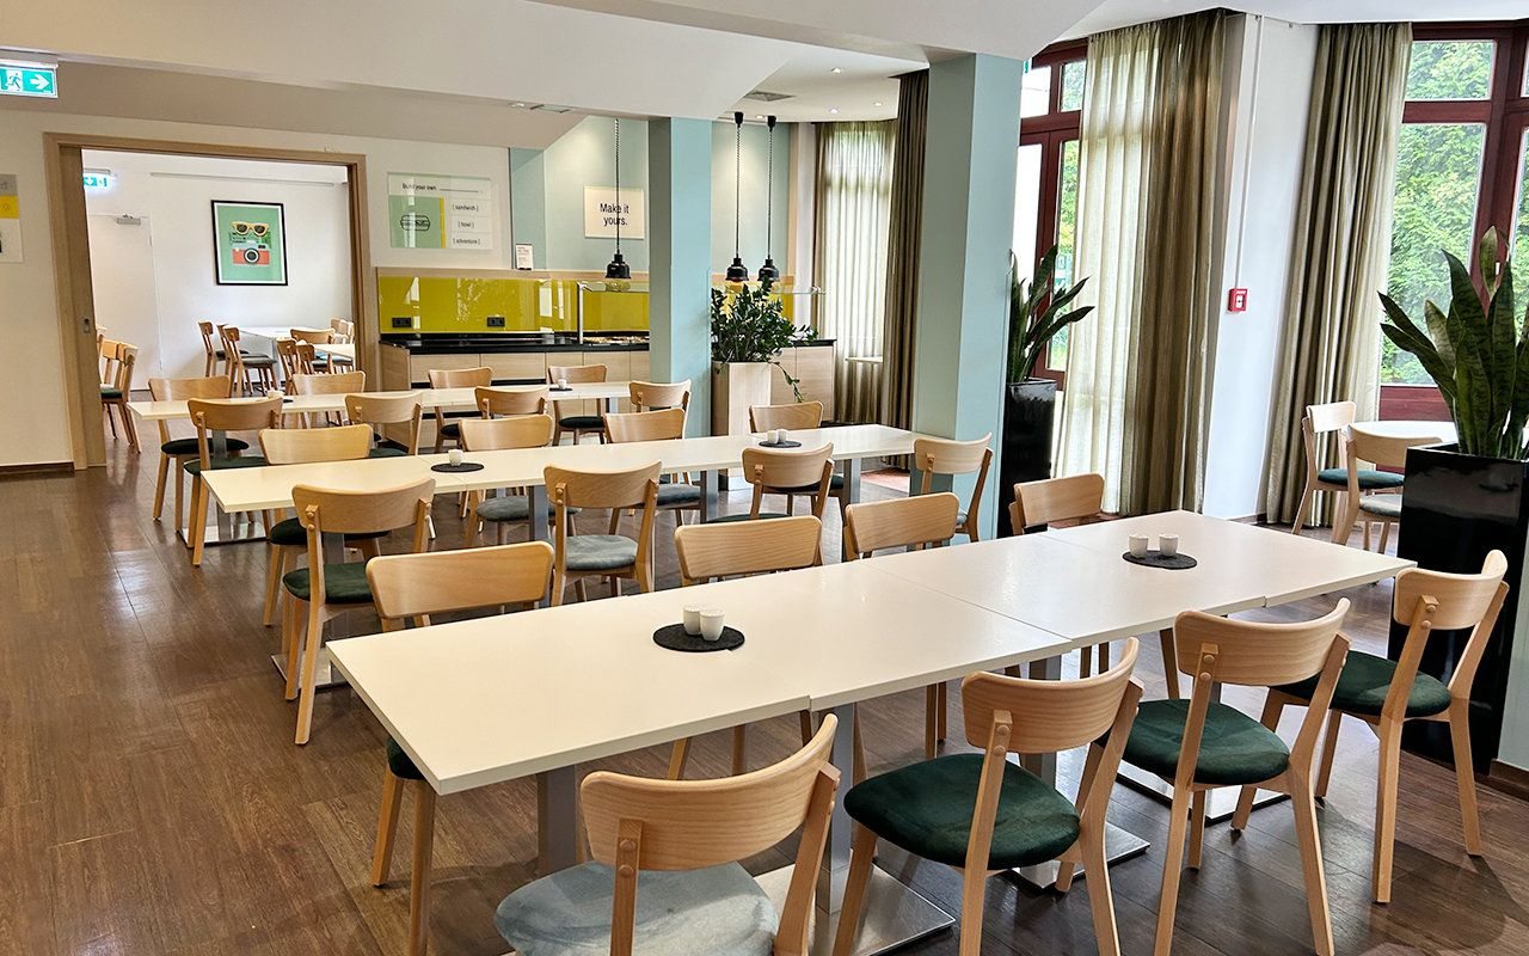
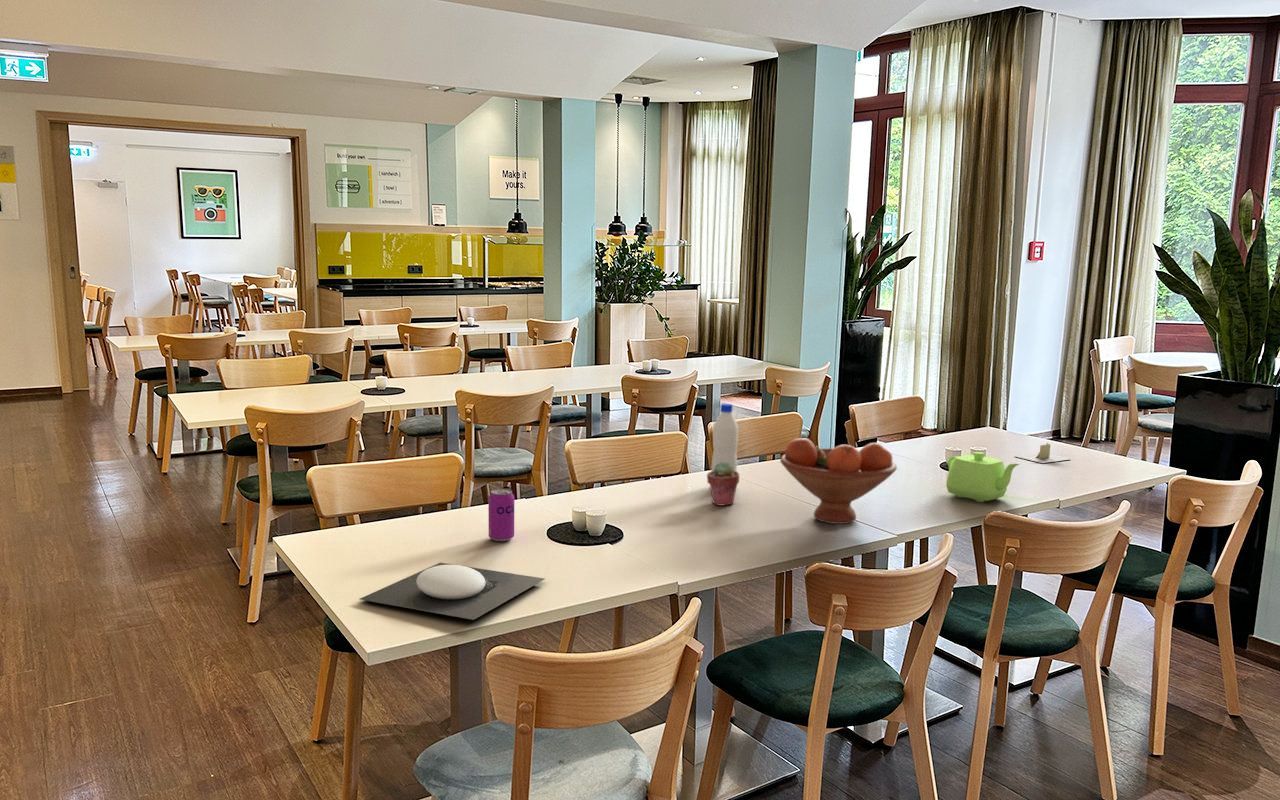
+ water bottle [710,403,739,472]
+ fruit bowl [779,437,898,525]
+ beverage can [487,488,515,542]
+ potted succulent [706,462,740,506]
+ napkin holder [1014,442,1070,464]
+ plate [359,562,546,621]
+ teapot [945,451,1020,503]
